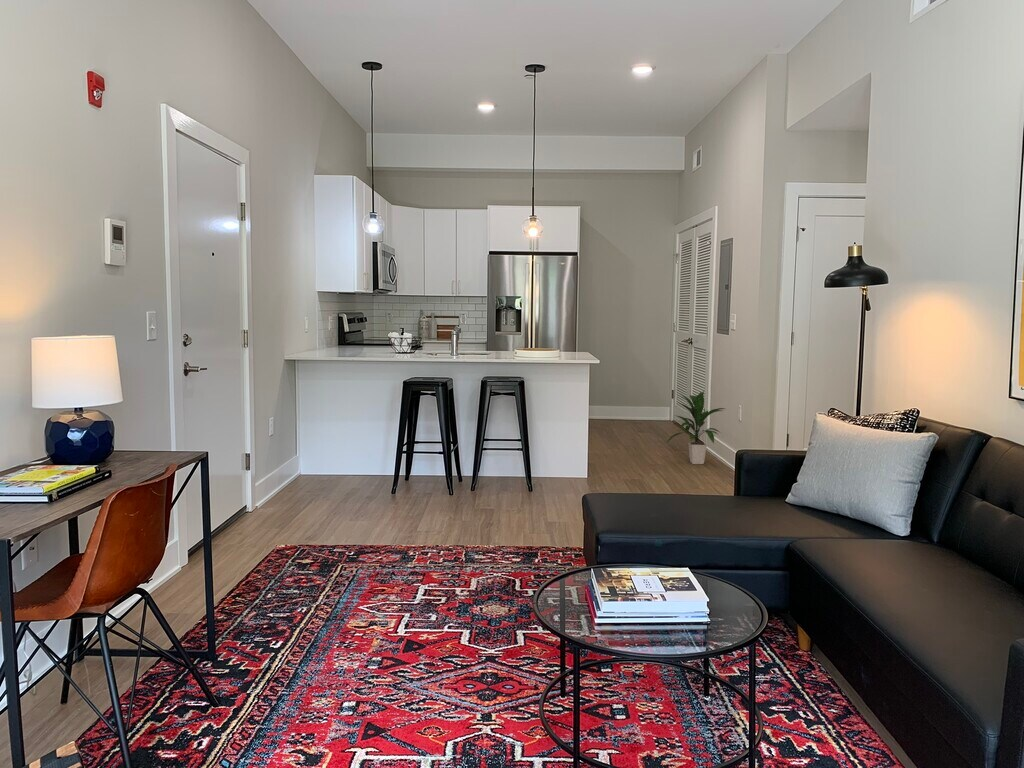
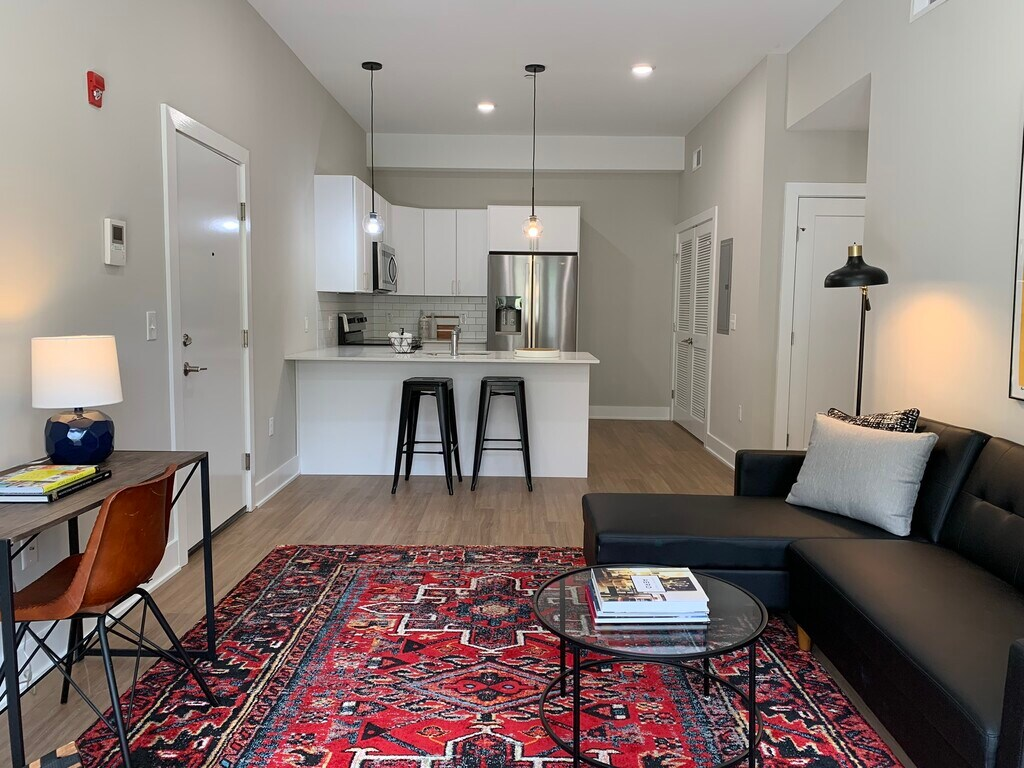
- indoor plant [665,390,726,465]
